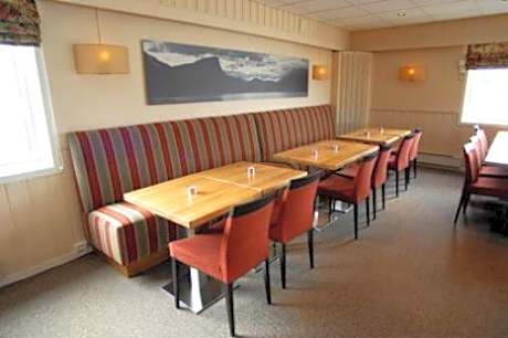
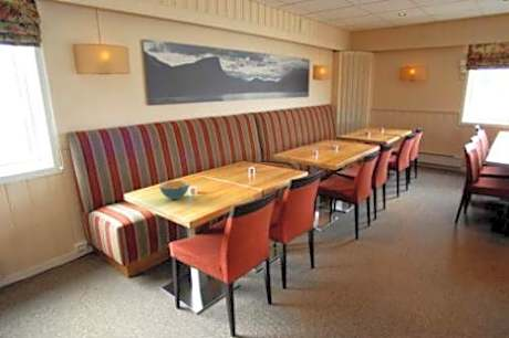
+ cereal bowl [158,180,190,200]
